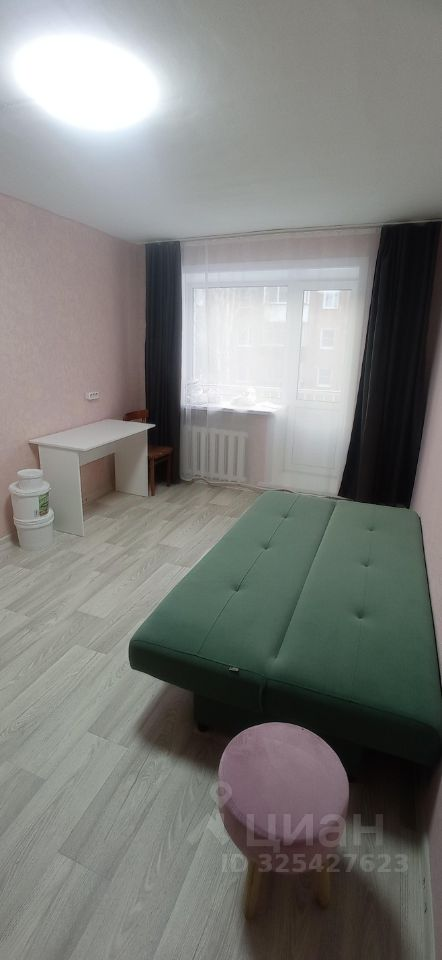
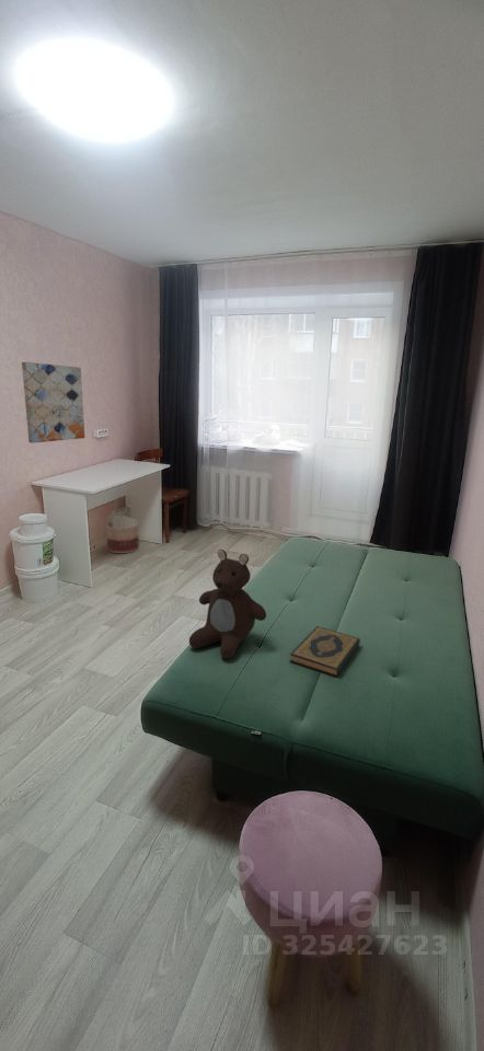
+ wall art [21,361,85,444]
+ basket [105,505,140,554]
+ hardback book [289,625,361,678]
+ teddy bear [188,548,267,660]
